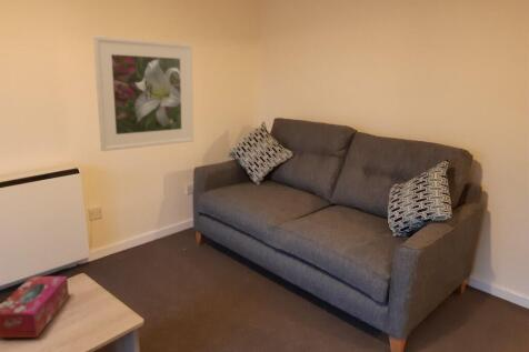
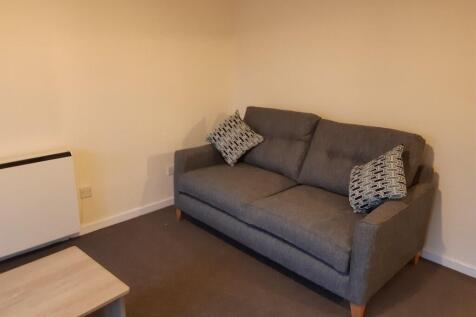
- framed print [92,34,194,152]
- tissue box [0,275,70,339]
